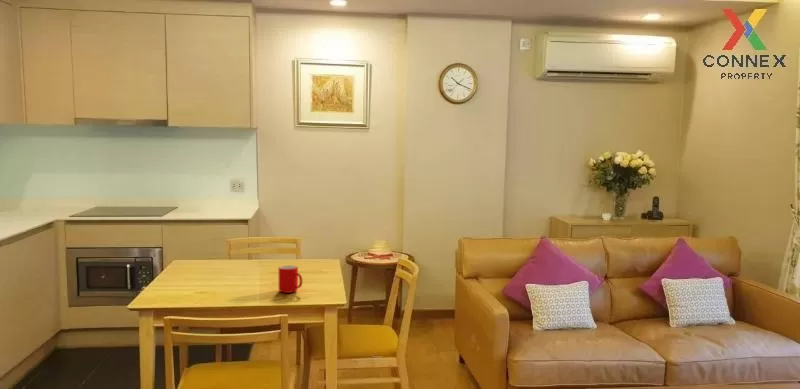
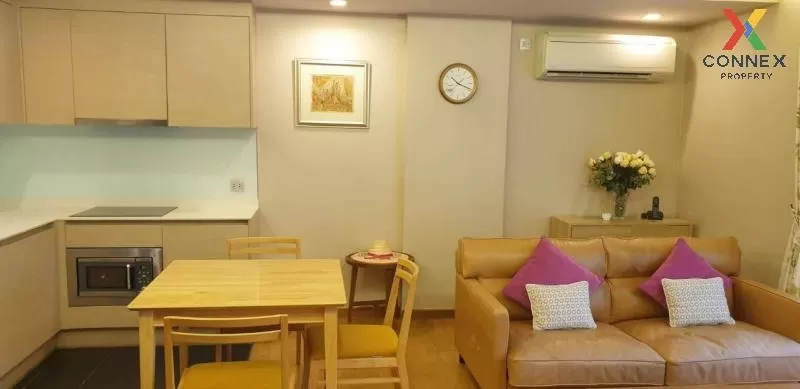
- cup [278,264,303,294]
